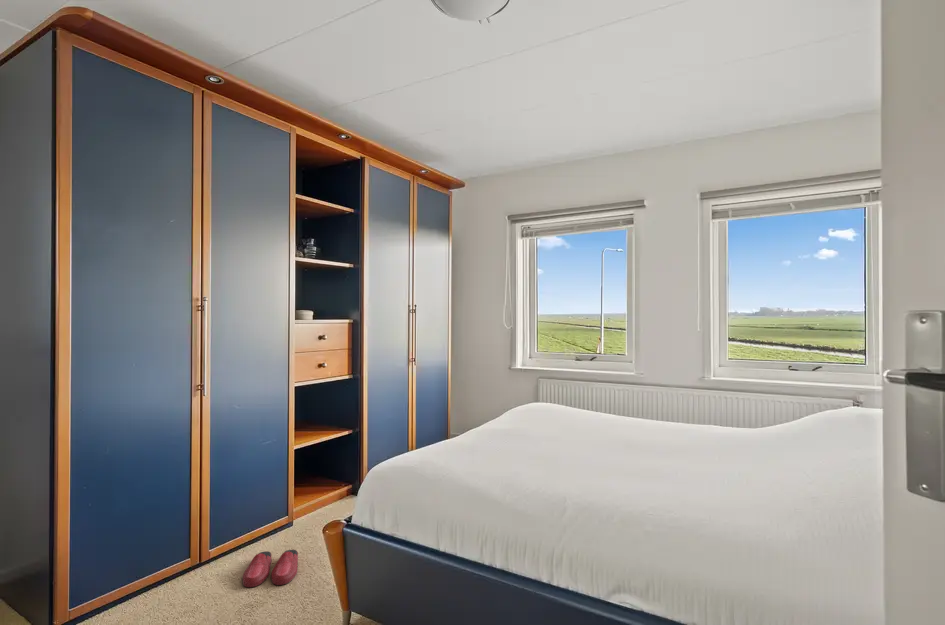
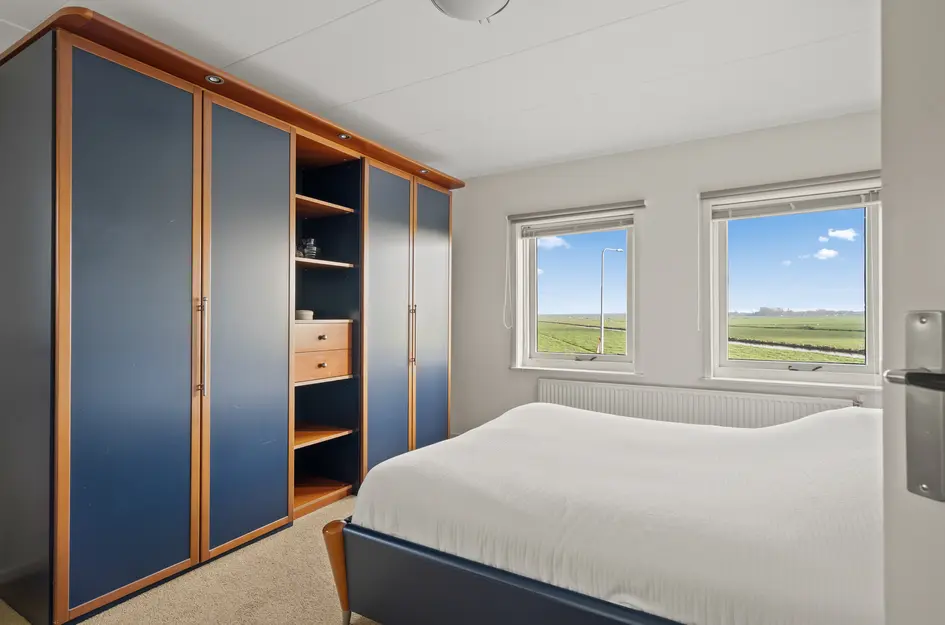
- slippers [242,549,299,588]
